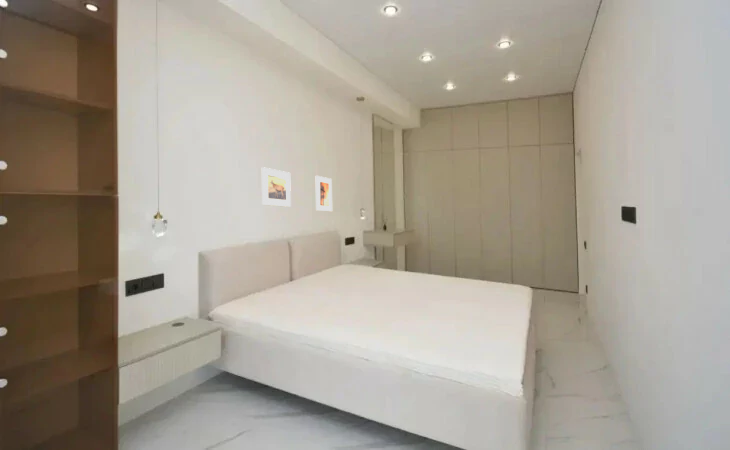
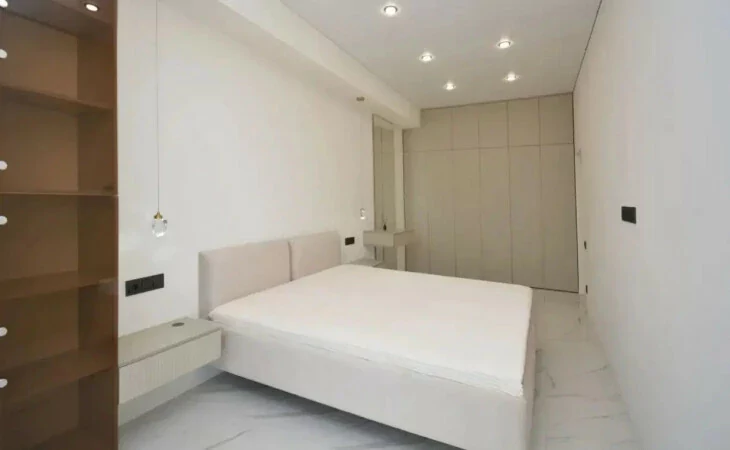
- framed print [315,175,333,212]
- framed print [261,166,292,208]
